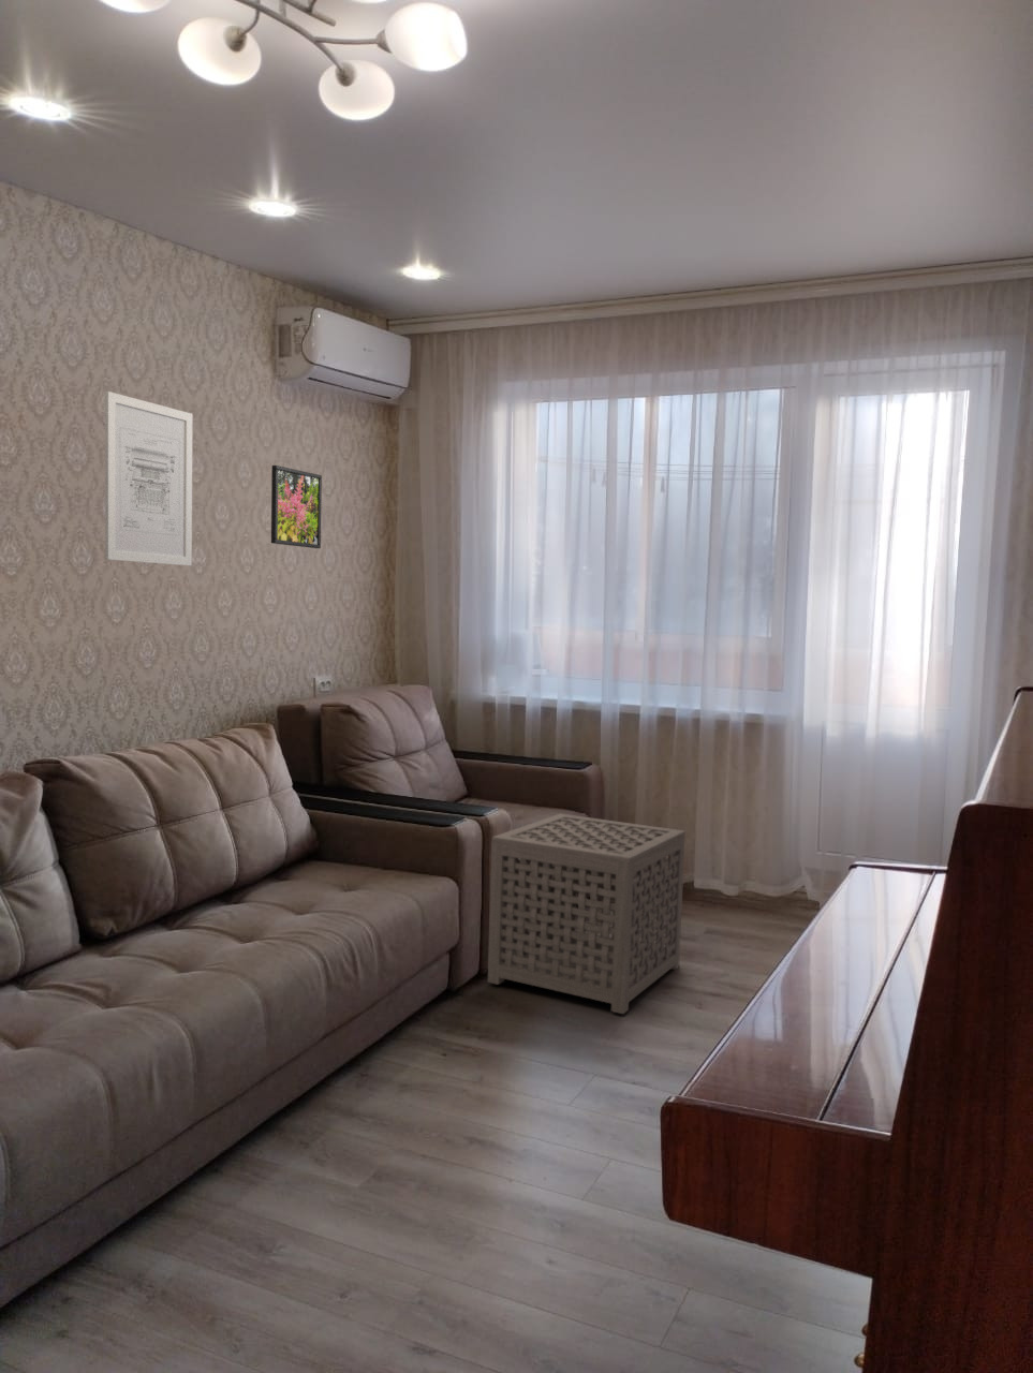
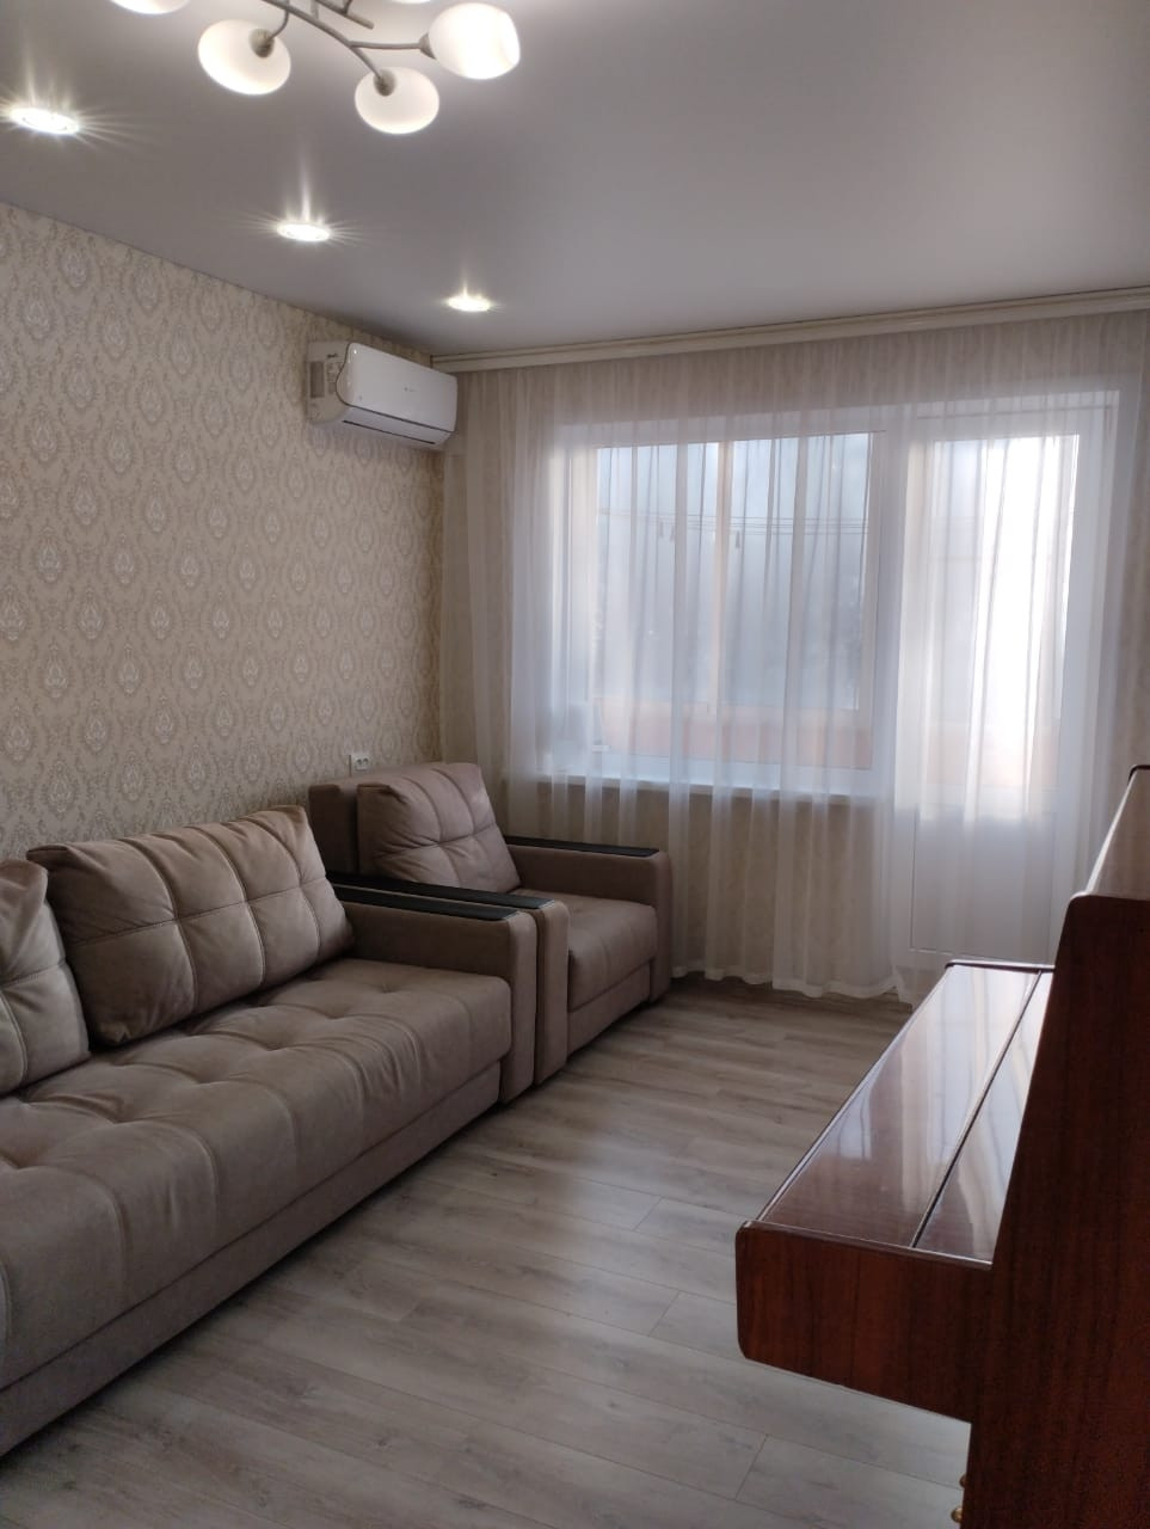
- side table [487,813,687,1015]
- wall art [104,390,194,566]
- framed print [270,464,323,549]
